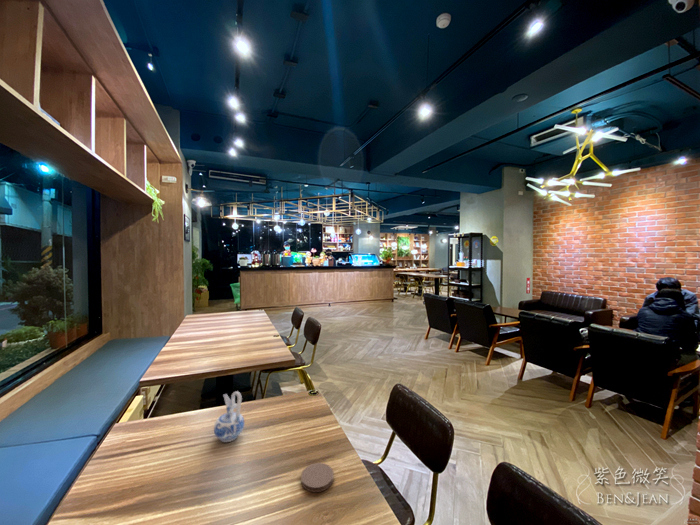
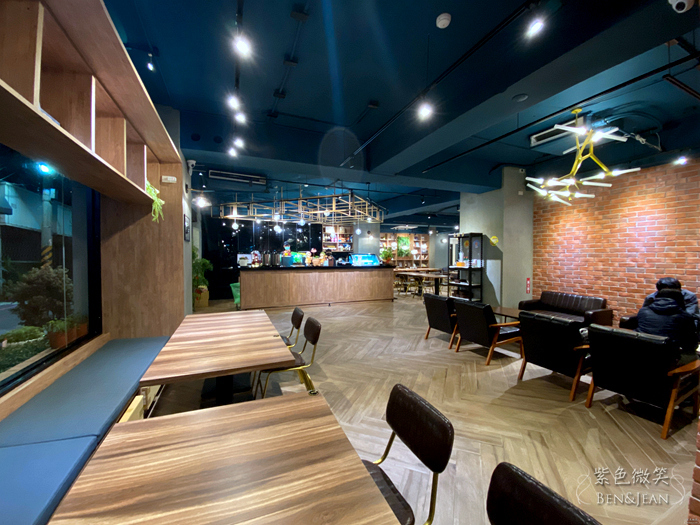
- coaster [300,462,335,493]
- ceramic pitcher [213,390,245,443]
